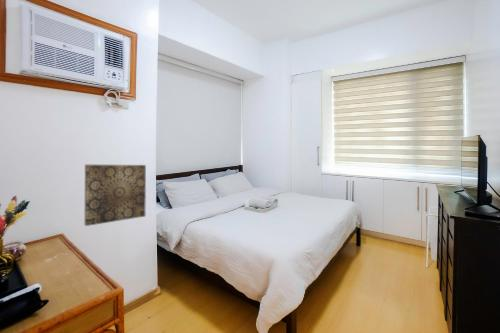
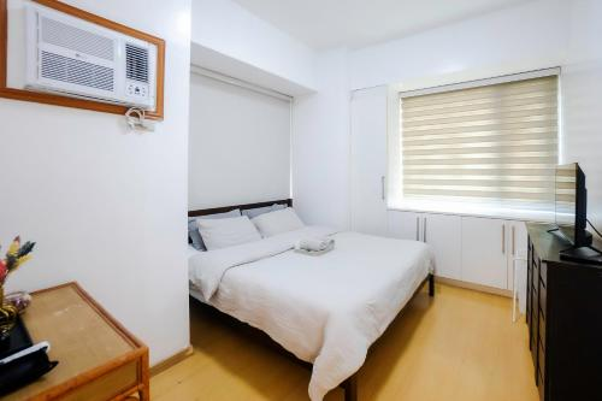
- wall art [84,164,147,227]
